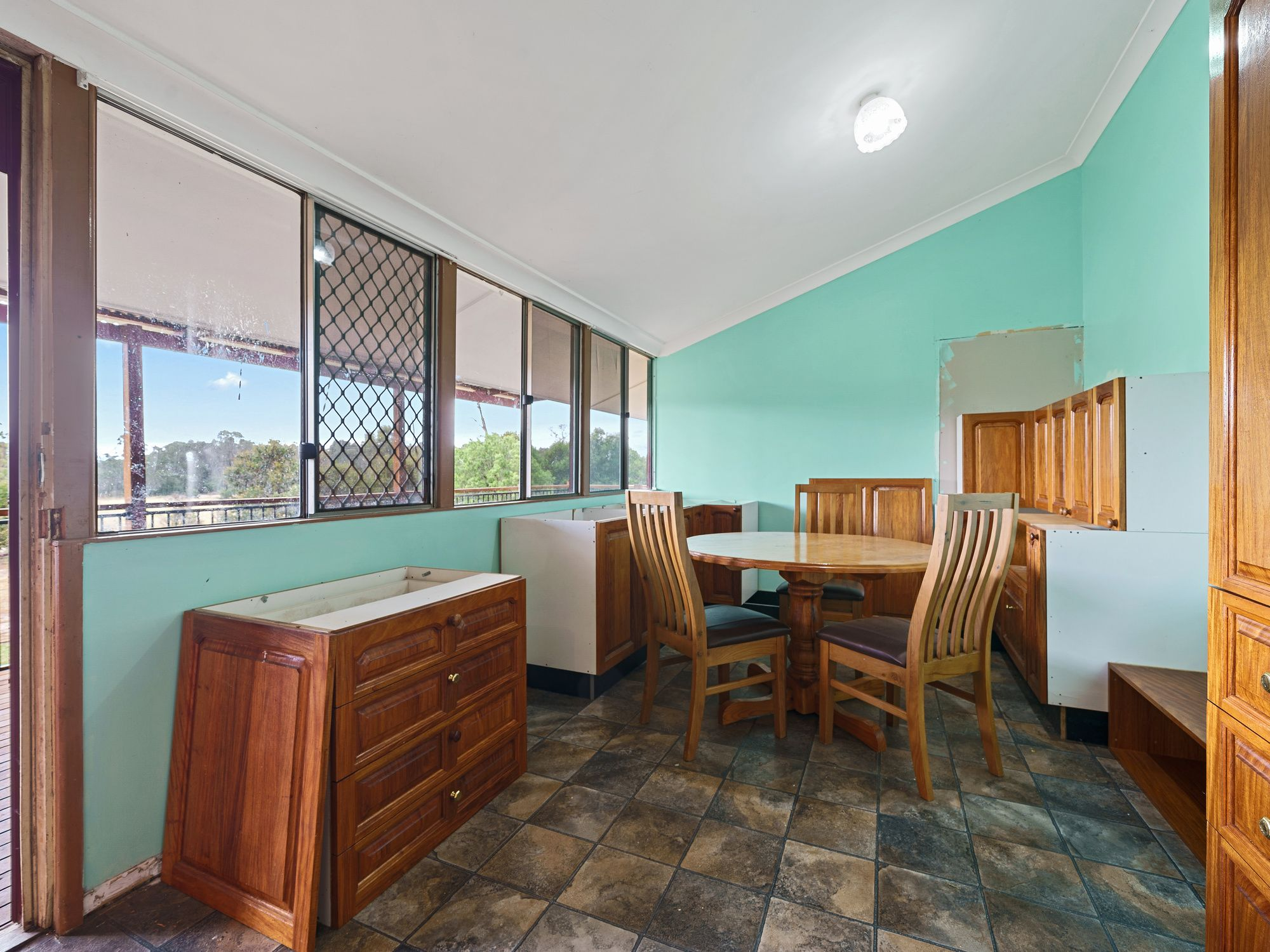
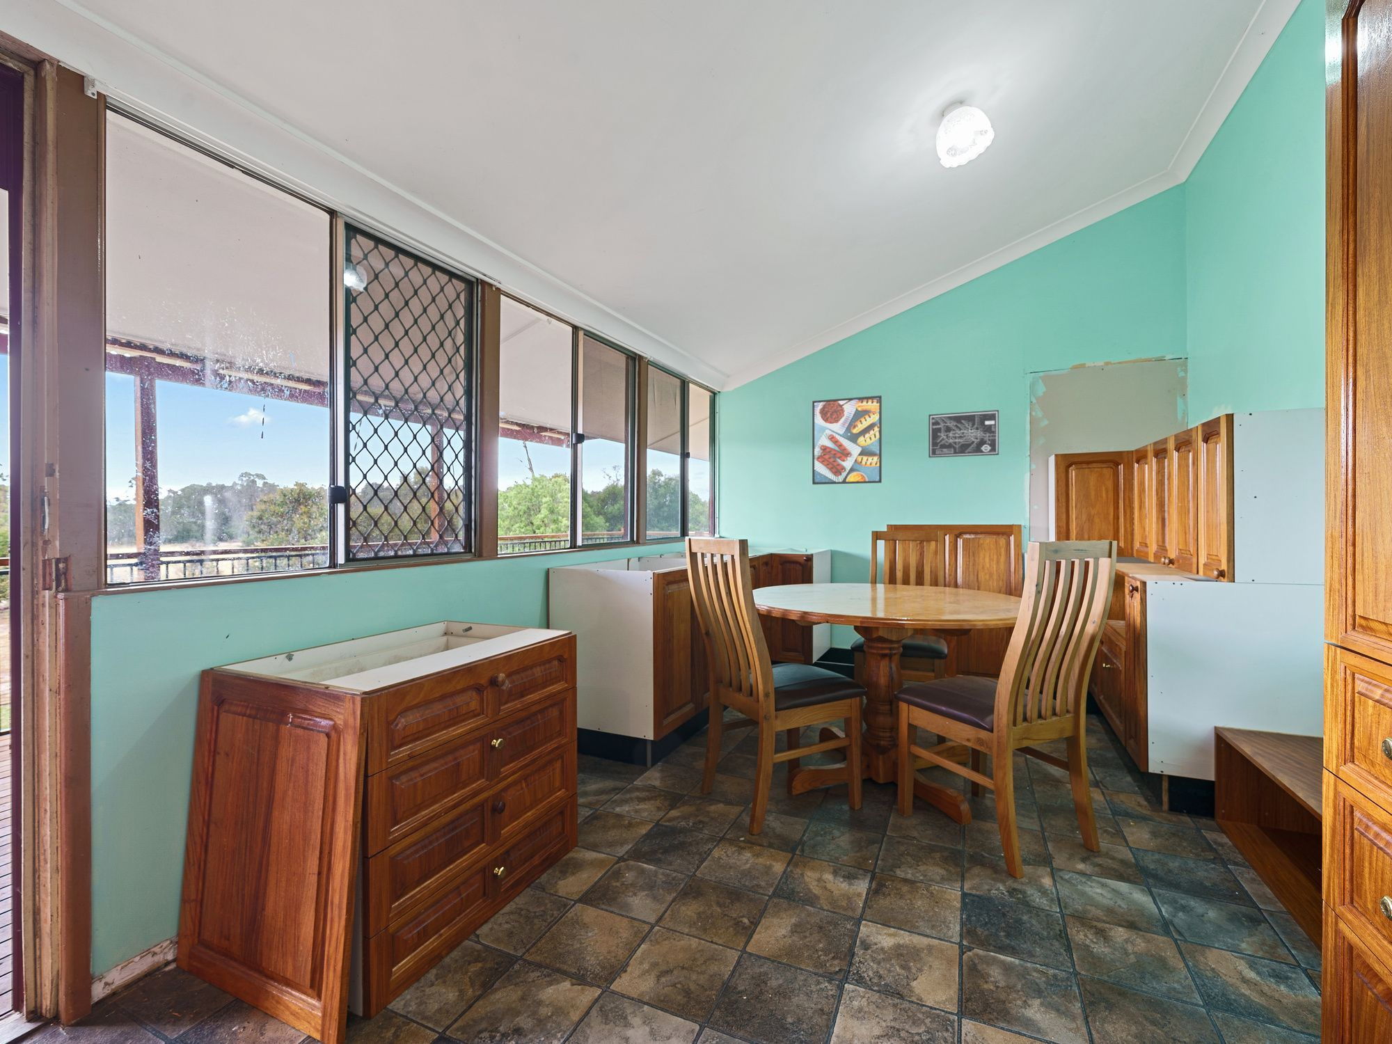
+ wall art [927,409,1000,458]
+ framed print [811,395,882,485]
